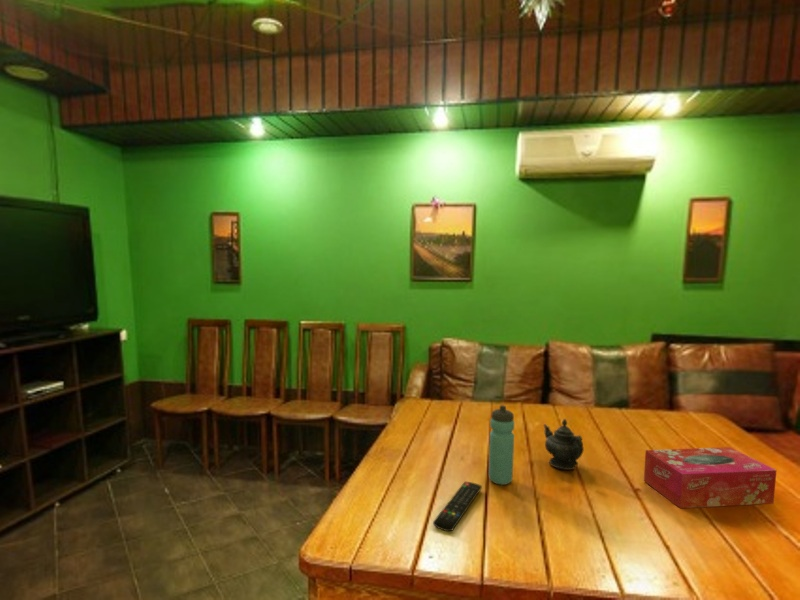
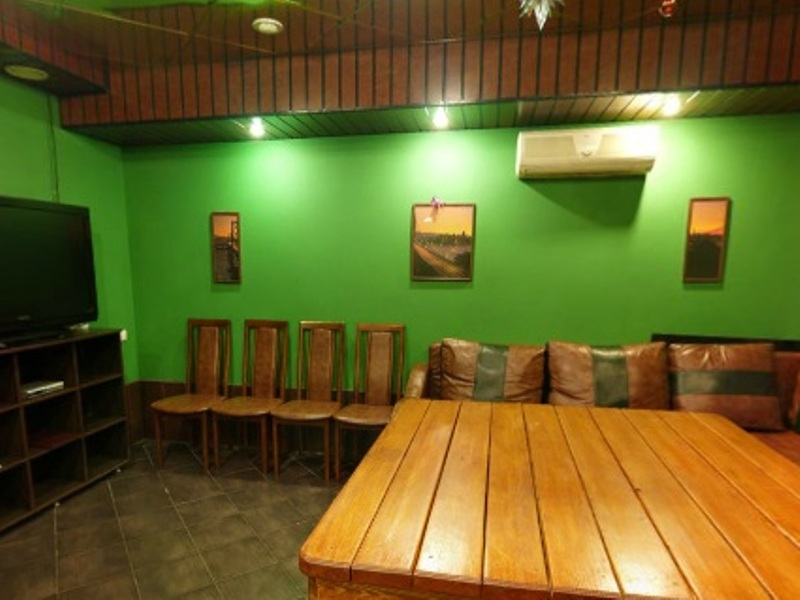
- tissue box [643,446,777,509]
- remote control [432,481,483,532]
- teapot [543,418,585,471]
- water bottle [488,404,515,486]
